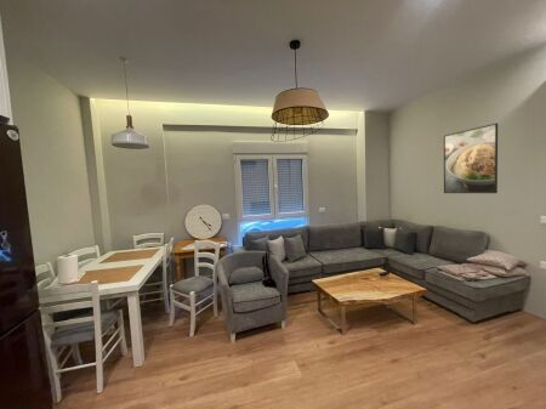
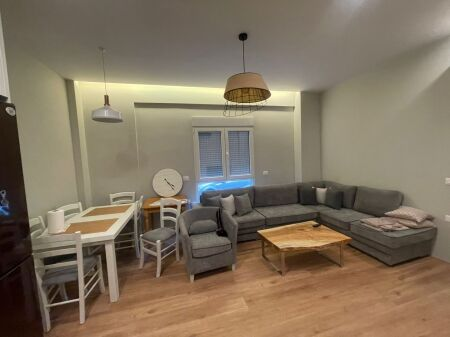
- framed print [443,121,499,194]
